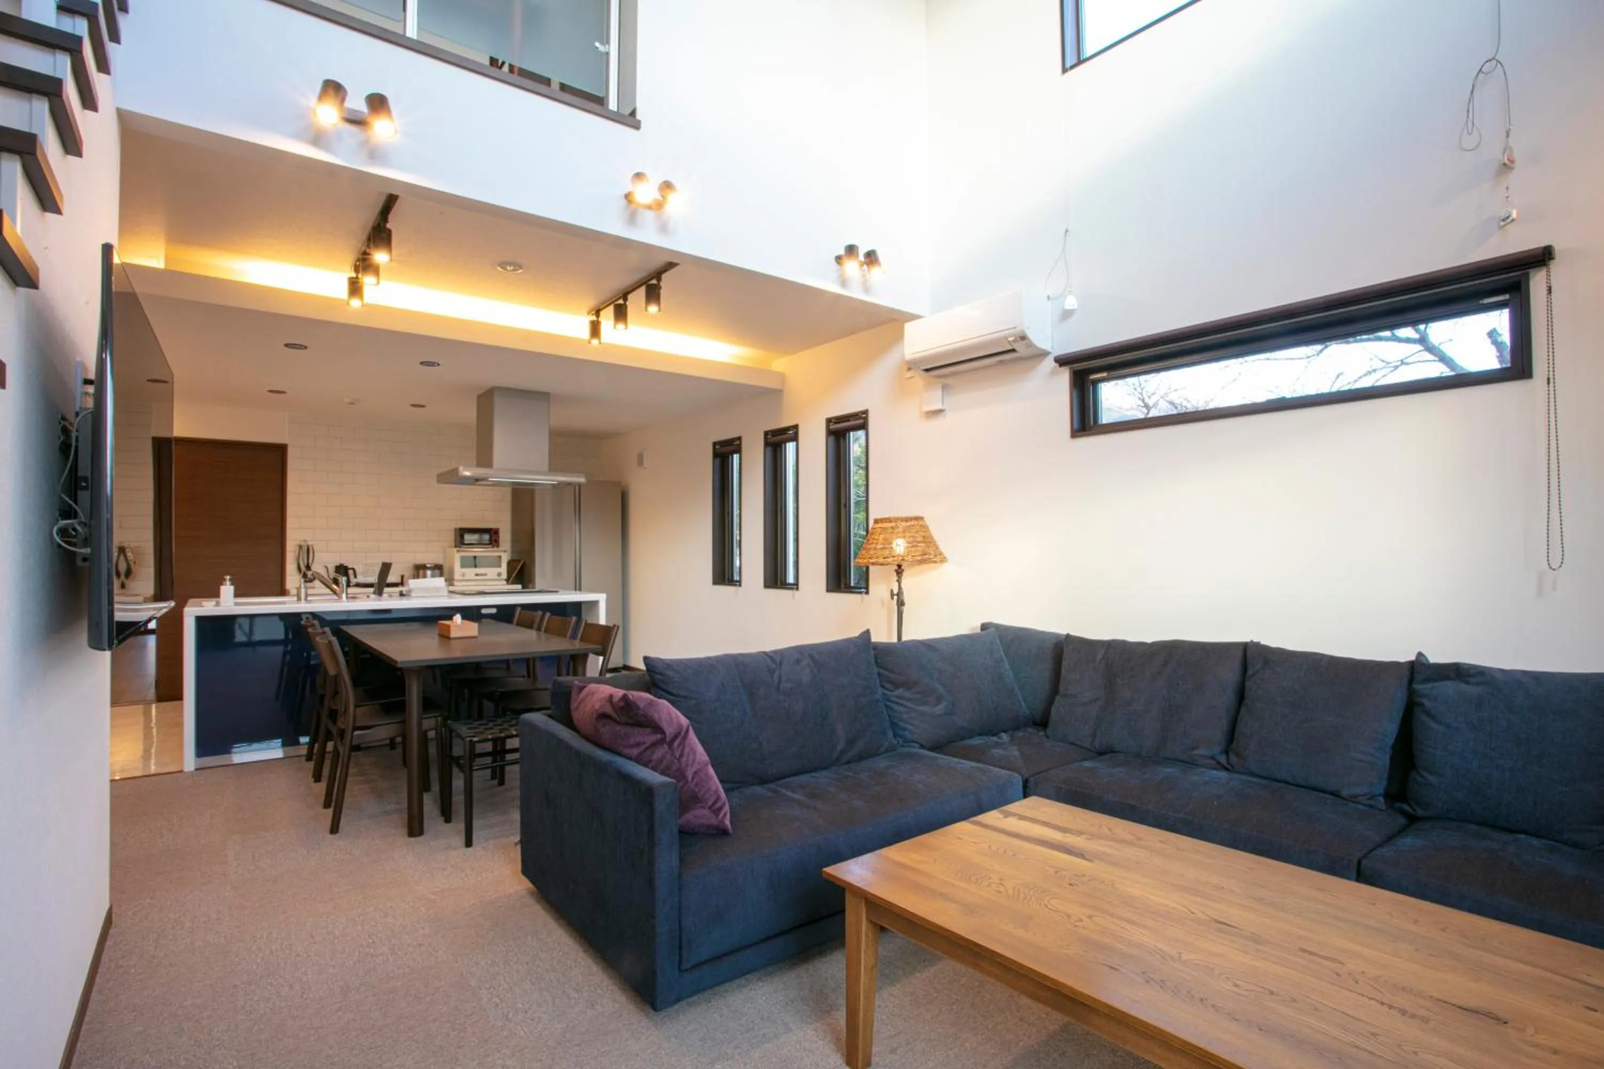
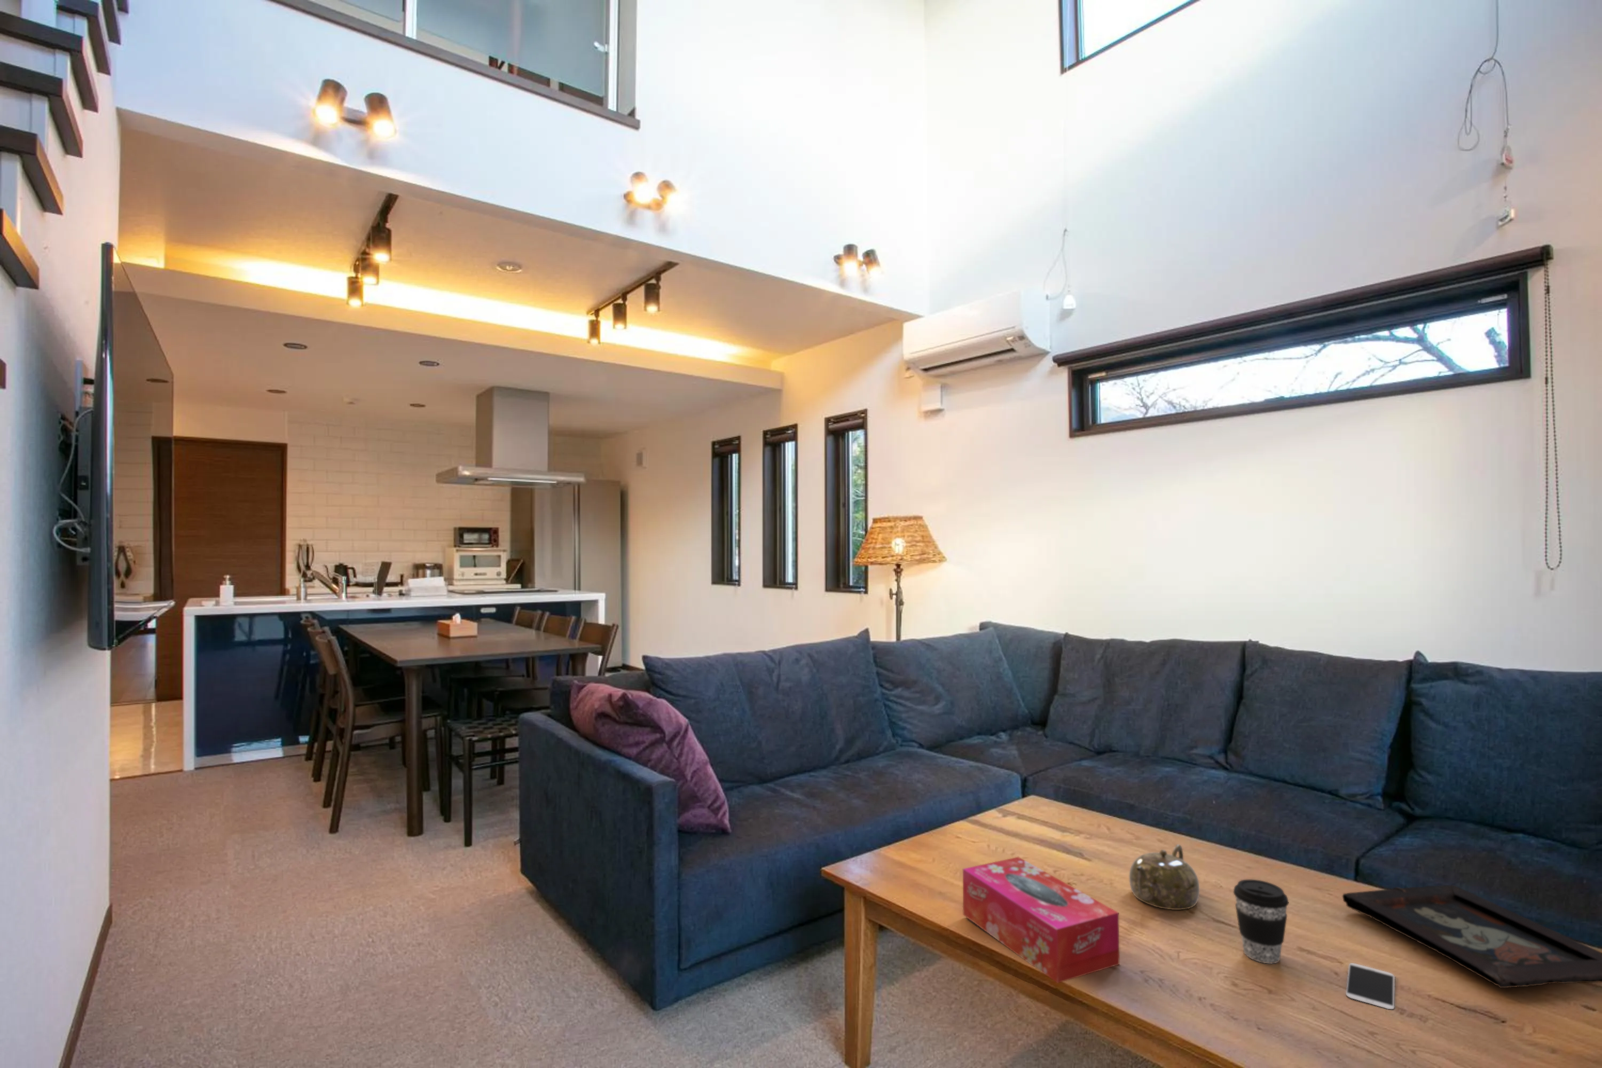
+ tissue box [962,857,1120,983]
+ smartphone [1346,962,1396,1010]
+ decorative tray [1342,884,1602,988]
+ teapot [1129,844,1200,911]
+ coffee cup [1232,878,1289,964]
